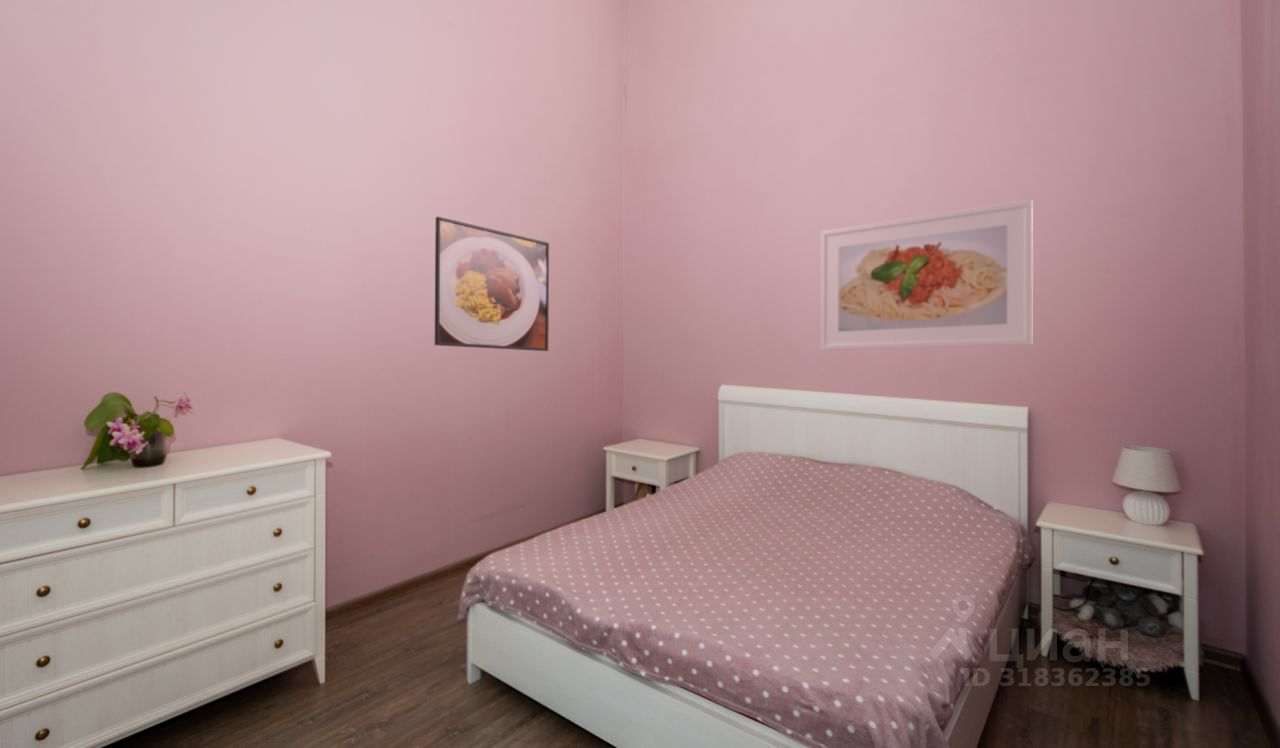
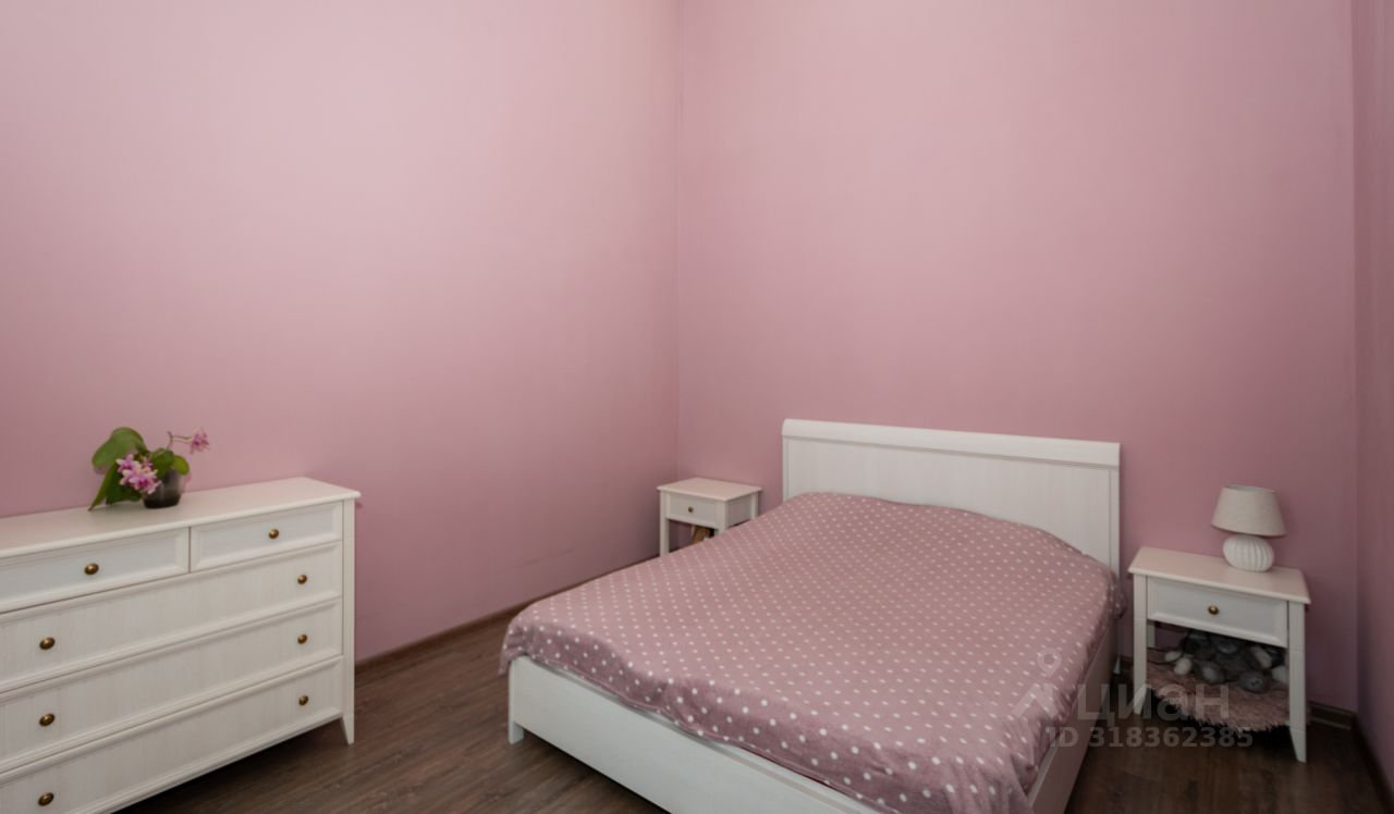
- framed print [434,216,550,352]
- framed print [820,199,1034,351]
